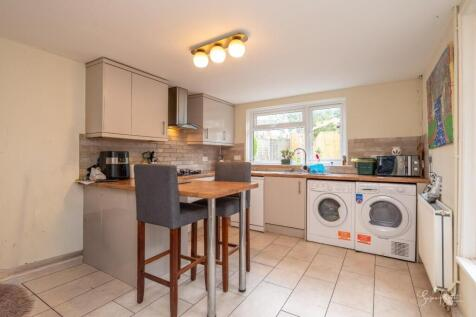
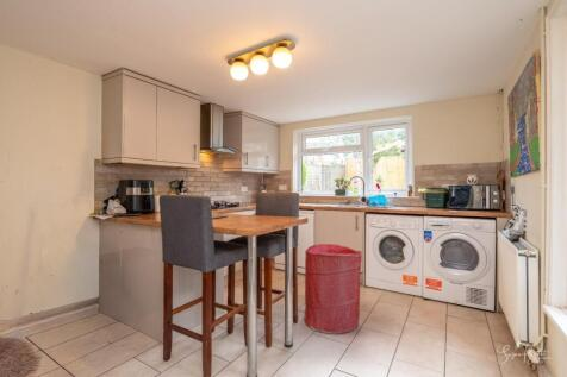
+ laundry hamper [304,243,363,335]
